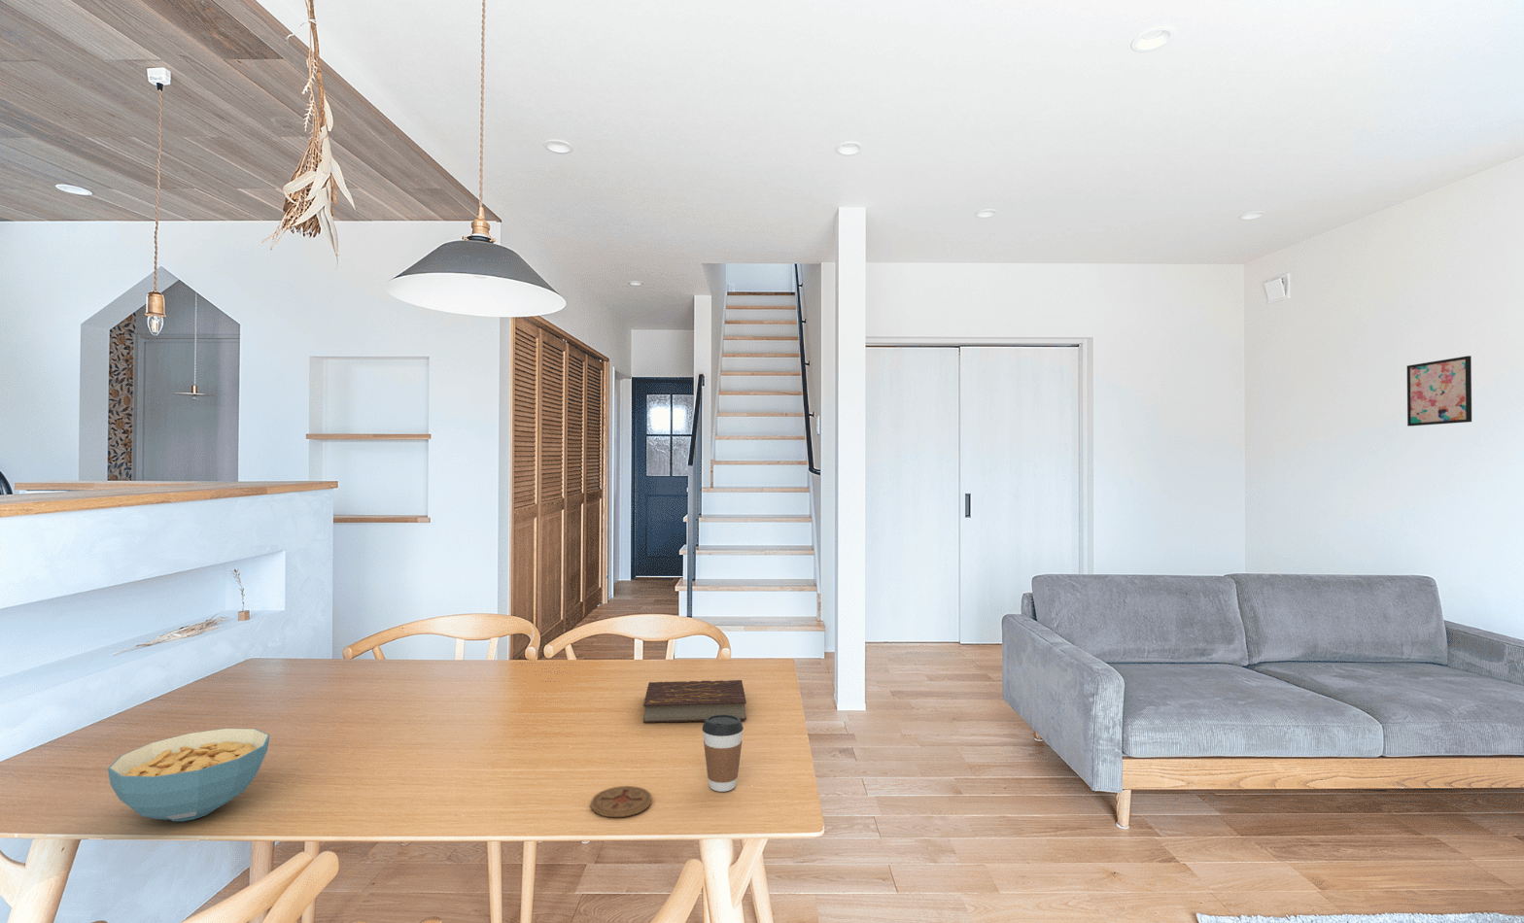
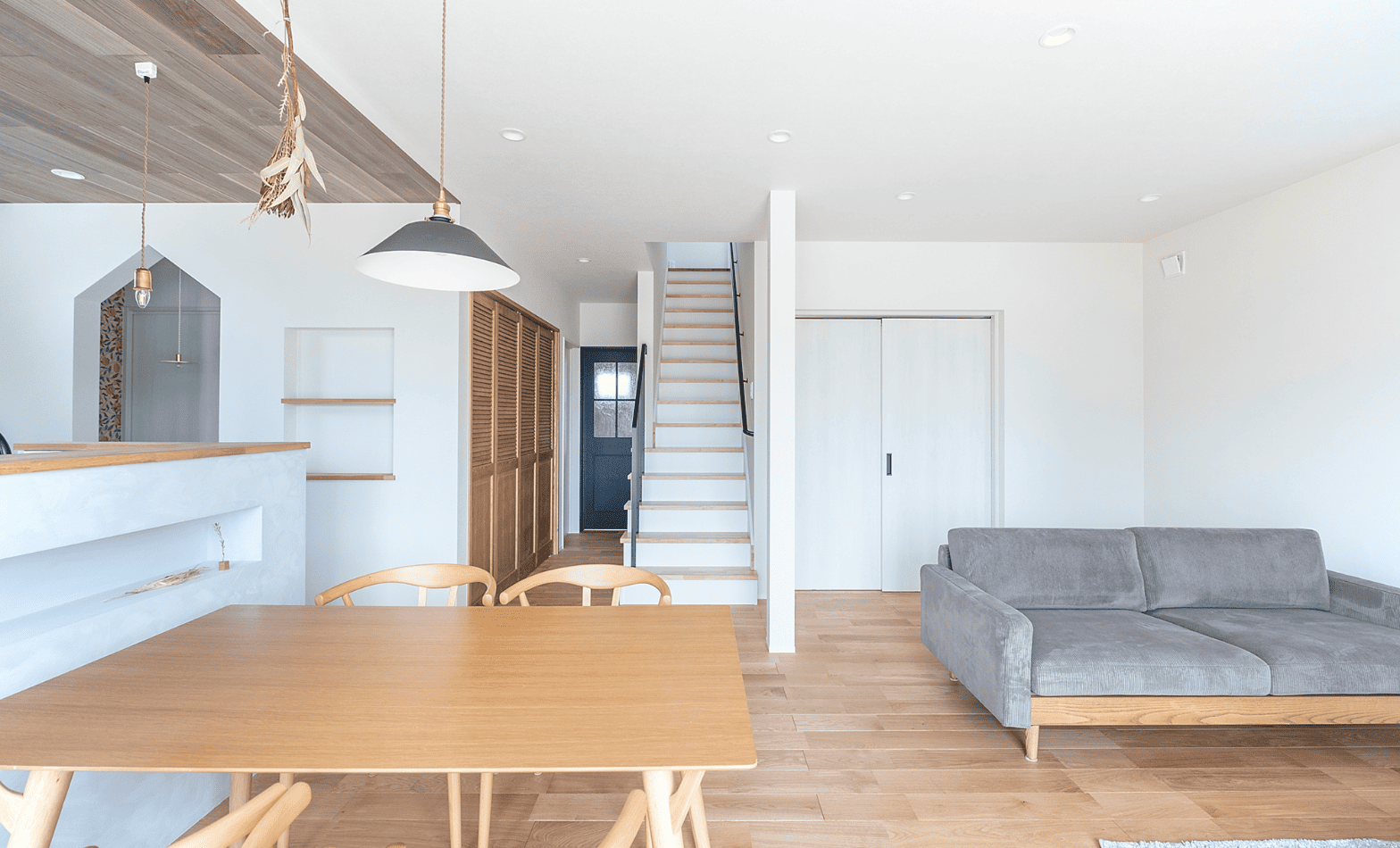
- coaster [590,785,653,819]
- wall art [1406,355,1473,427]
- cereal bowl [107,728,271,822]
- book [642,679,748,724]
- coffee cup [702,715,745,792]
